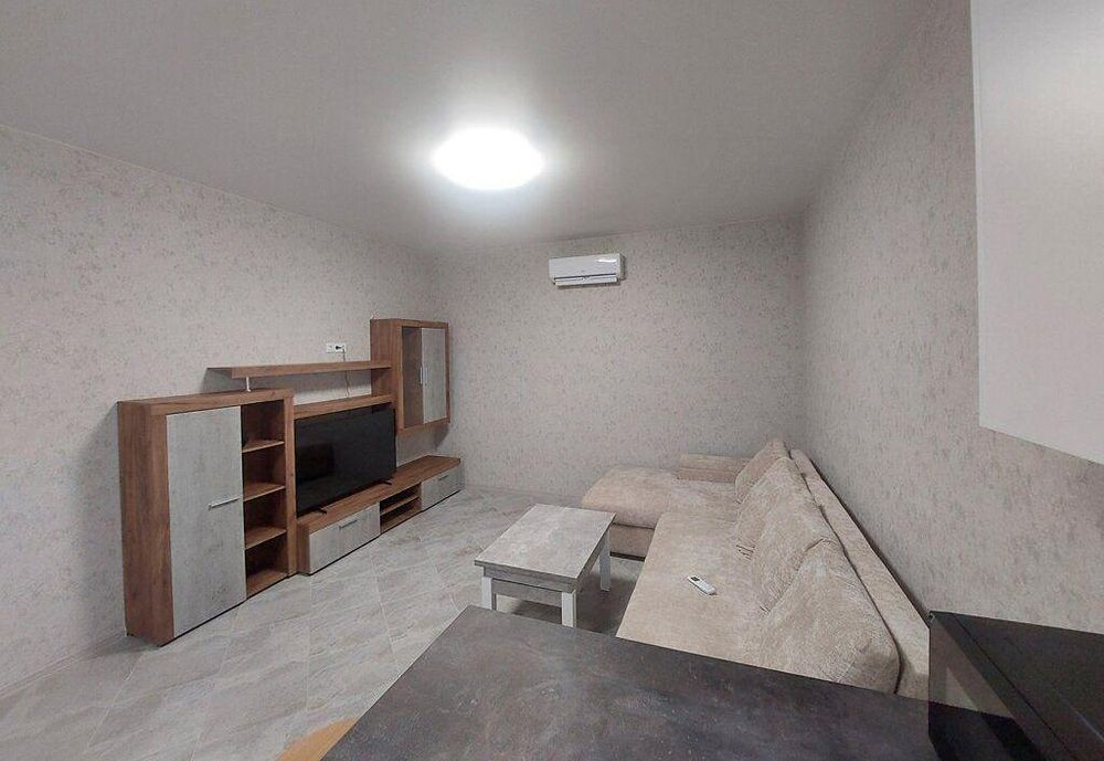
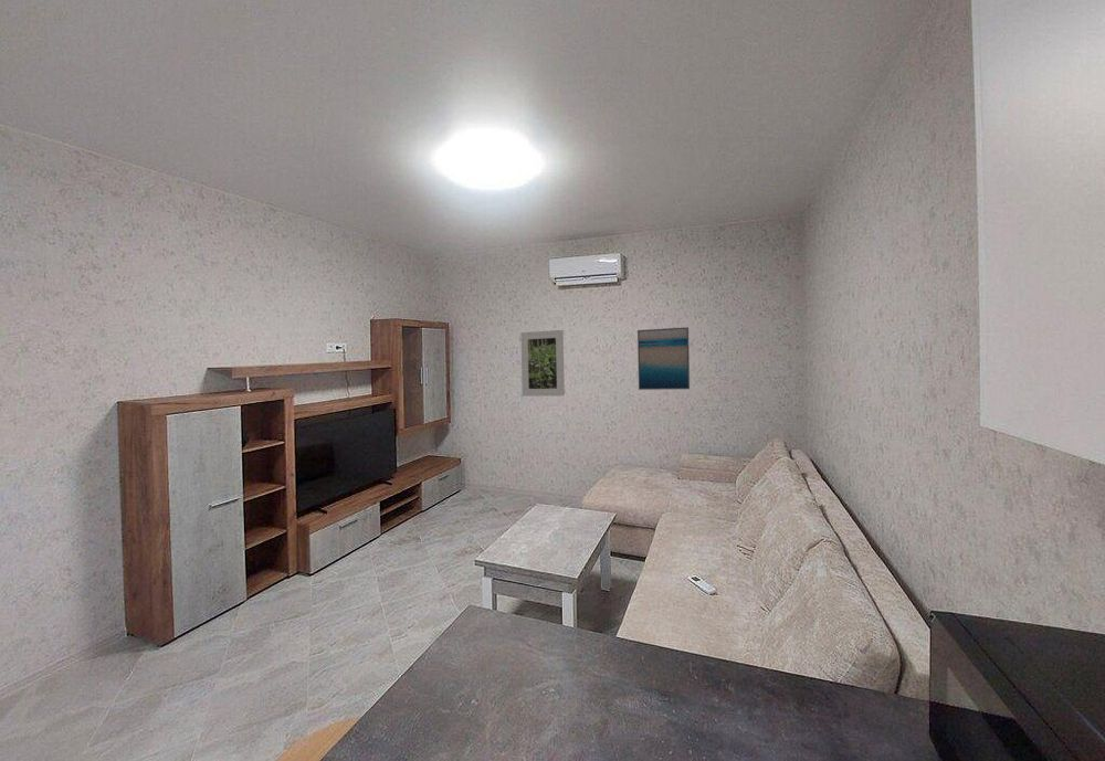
+ wall art [636,326,691,391]
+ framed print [519,329,566,398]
